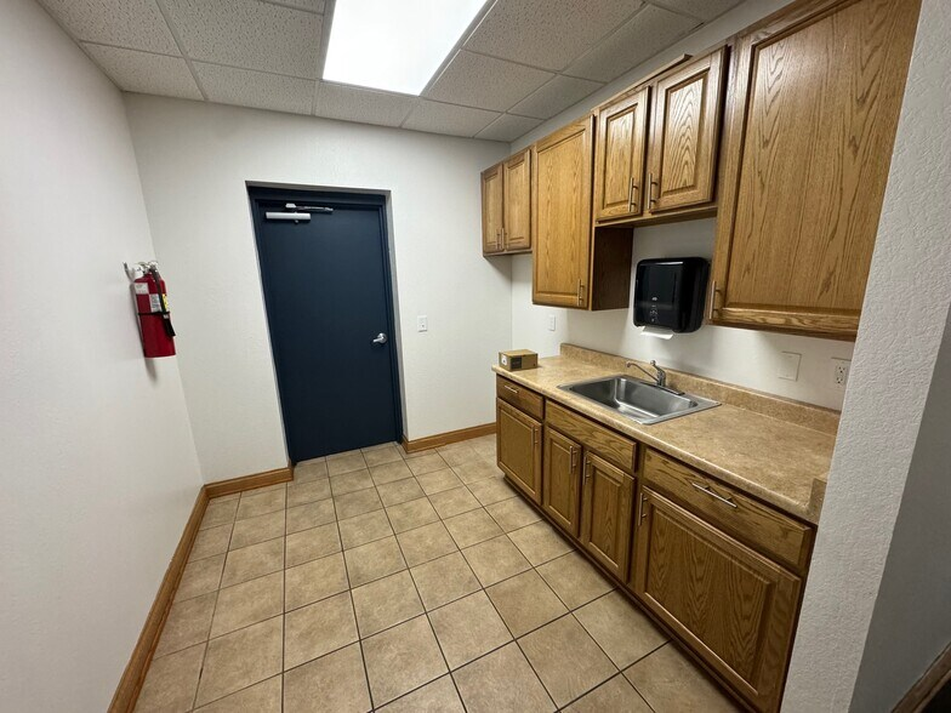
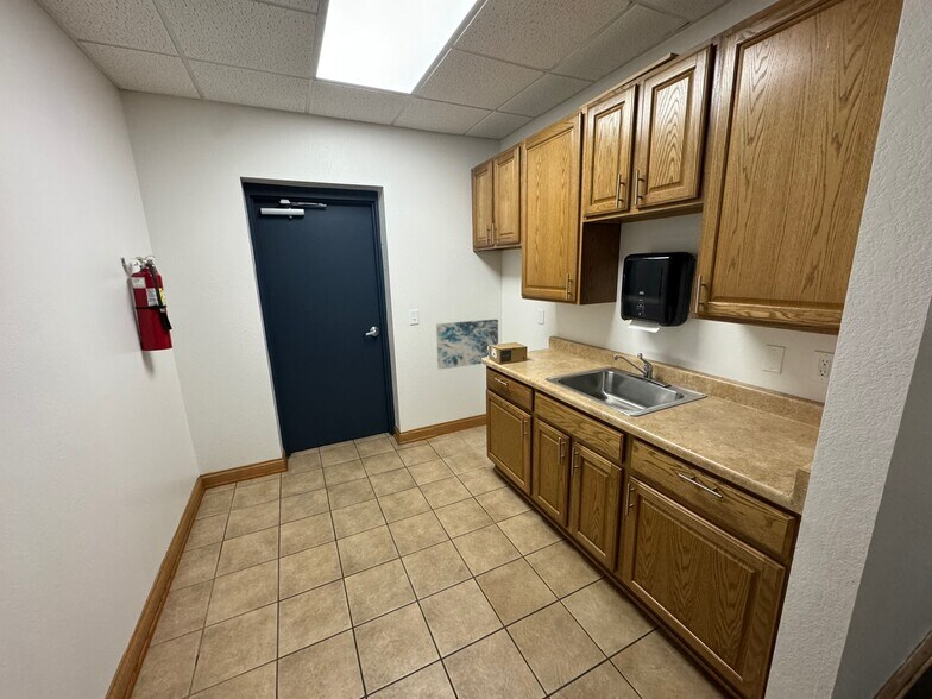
+ wall art [435,319,499,371]
